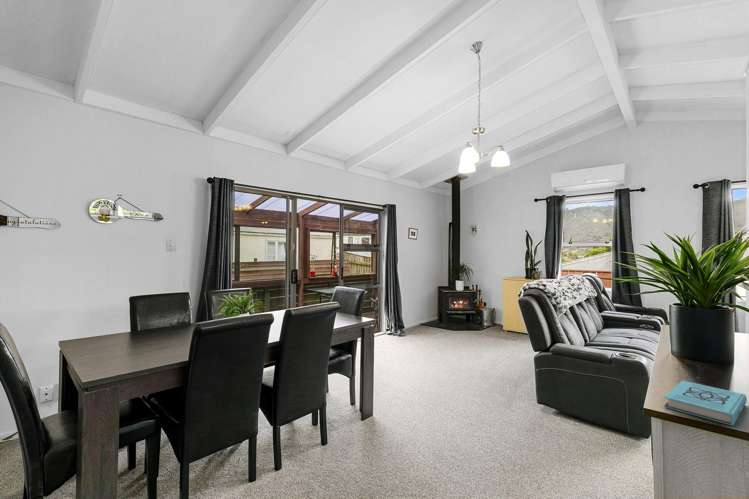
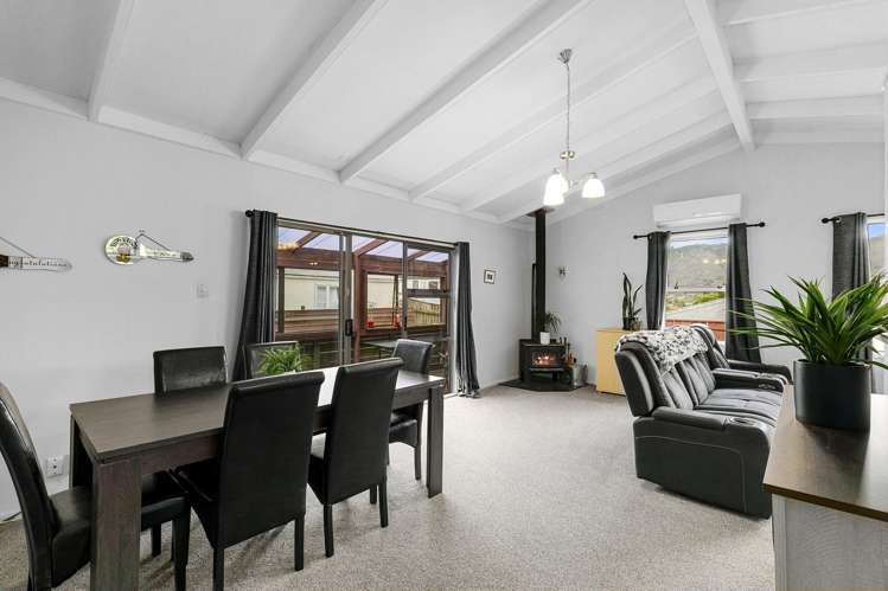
- book [663,380,748,427]
